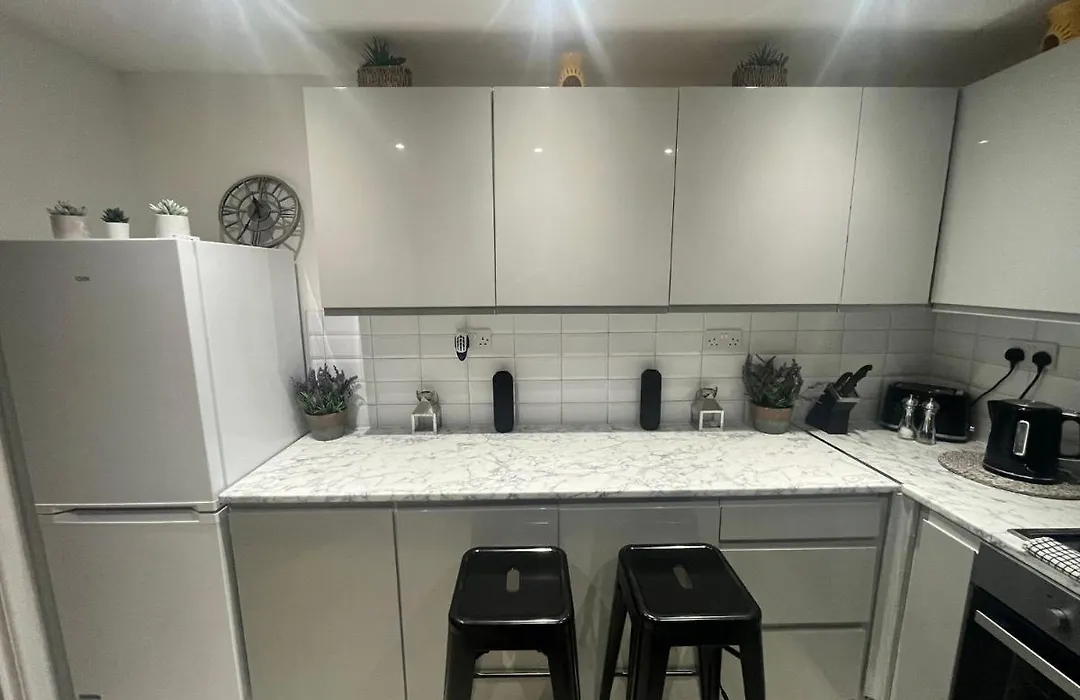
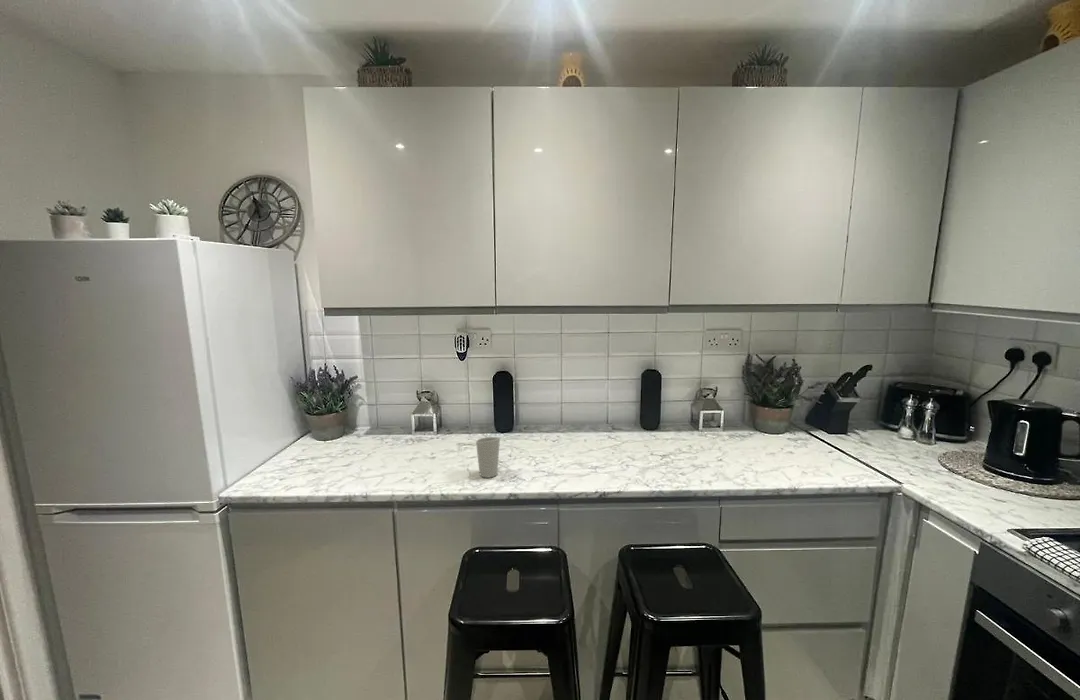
+ cup [475,436,501,479]
